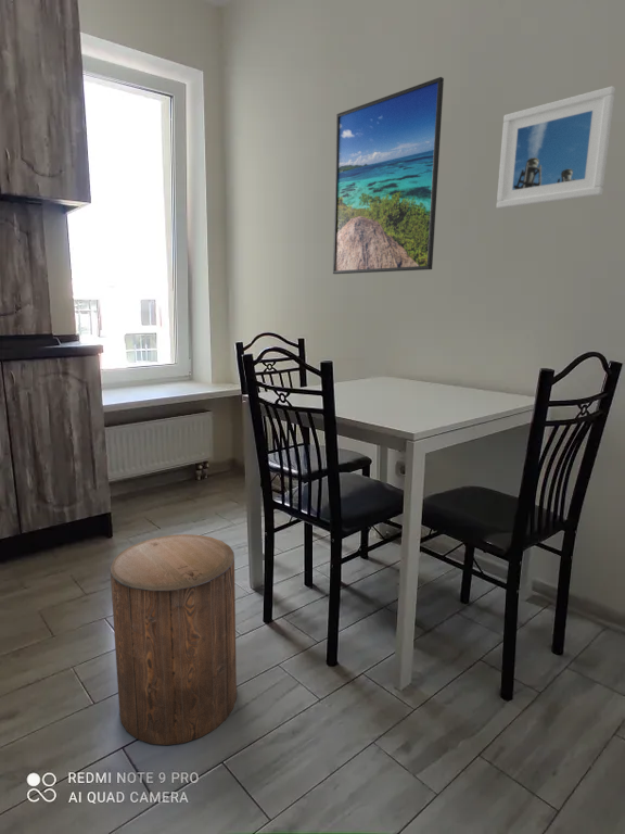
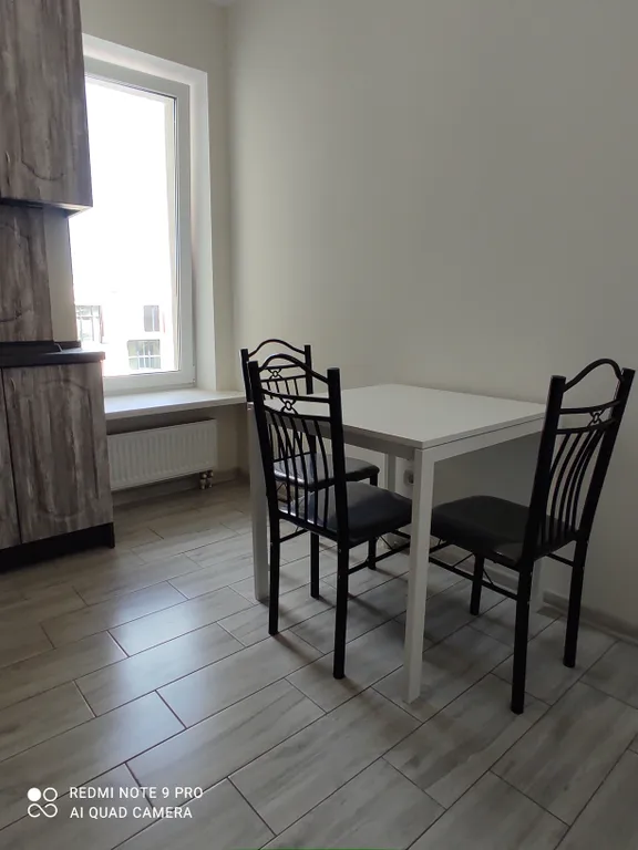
- stool [109,533,238,746]
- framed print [332,76,445,275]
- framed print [496,85,616,210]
